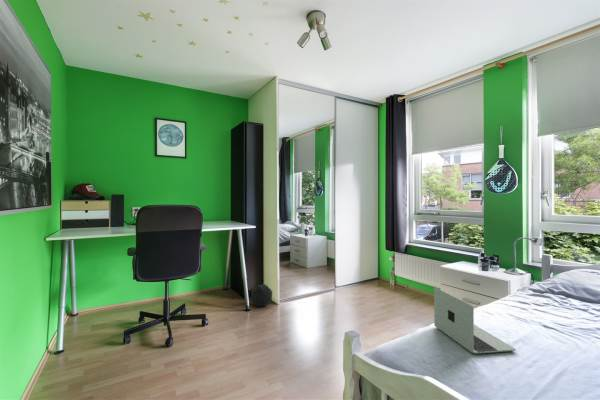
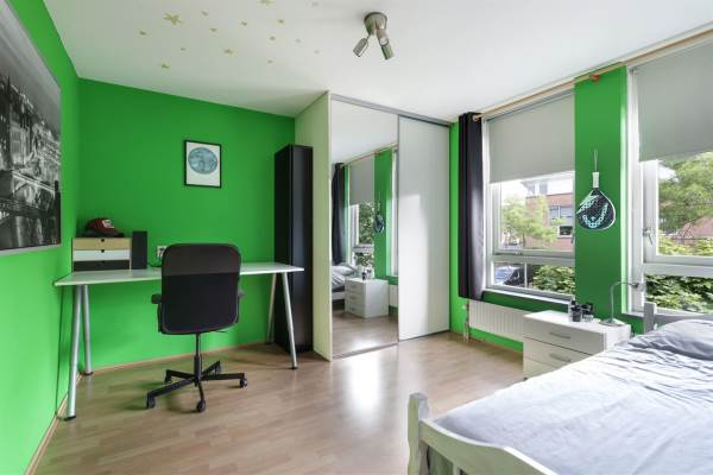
- laptop [433,287,517,354]
- ball [250,283,273,308]
